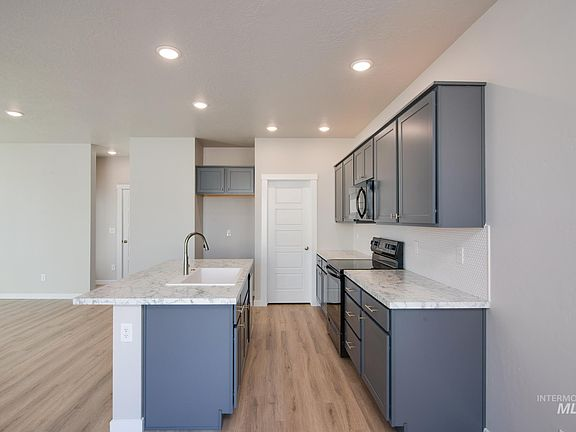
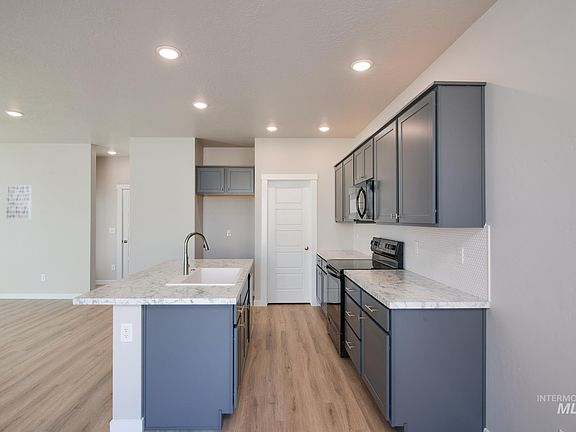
+ wall art [5,184,32,220]
